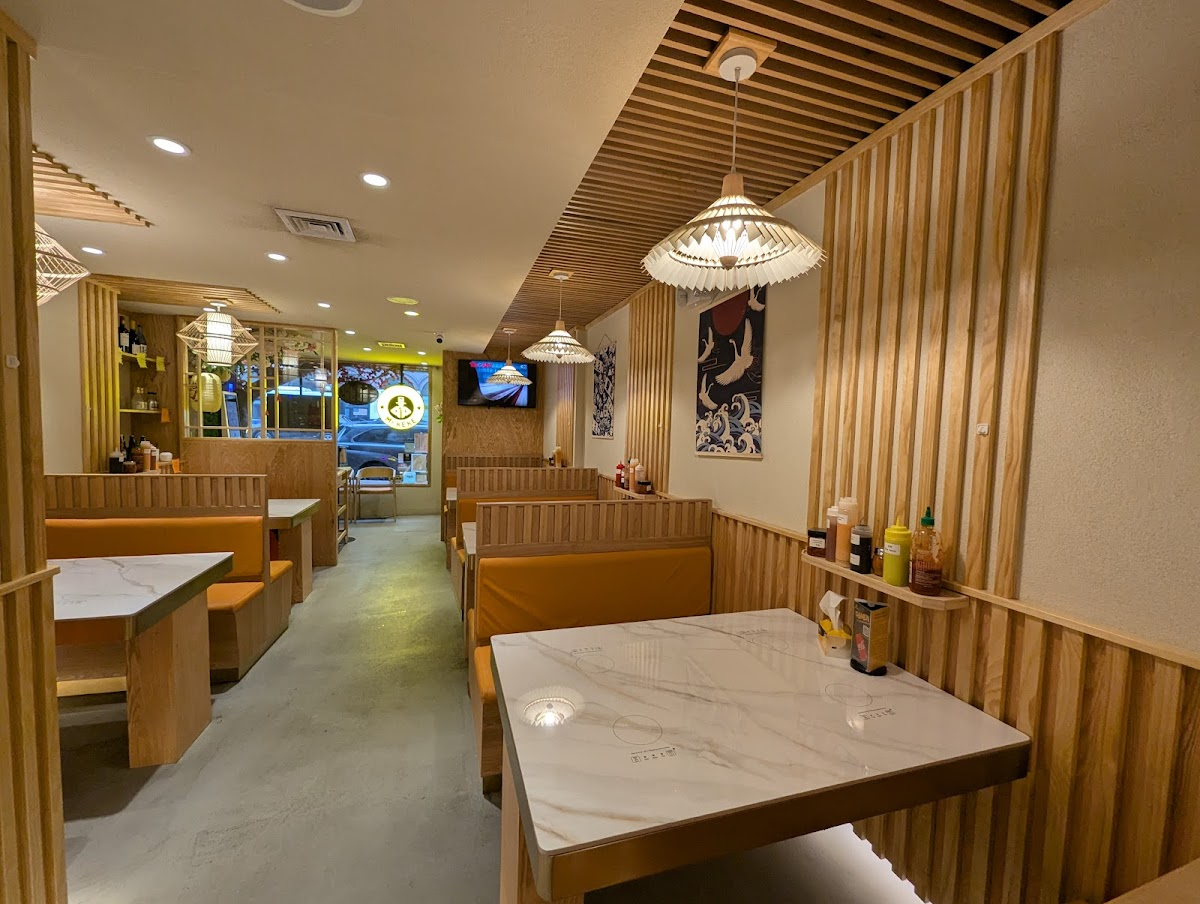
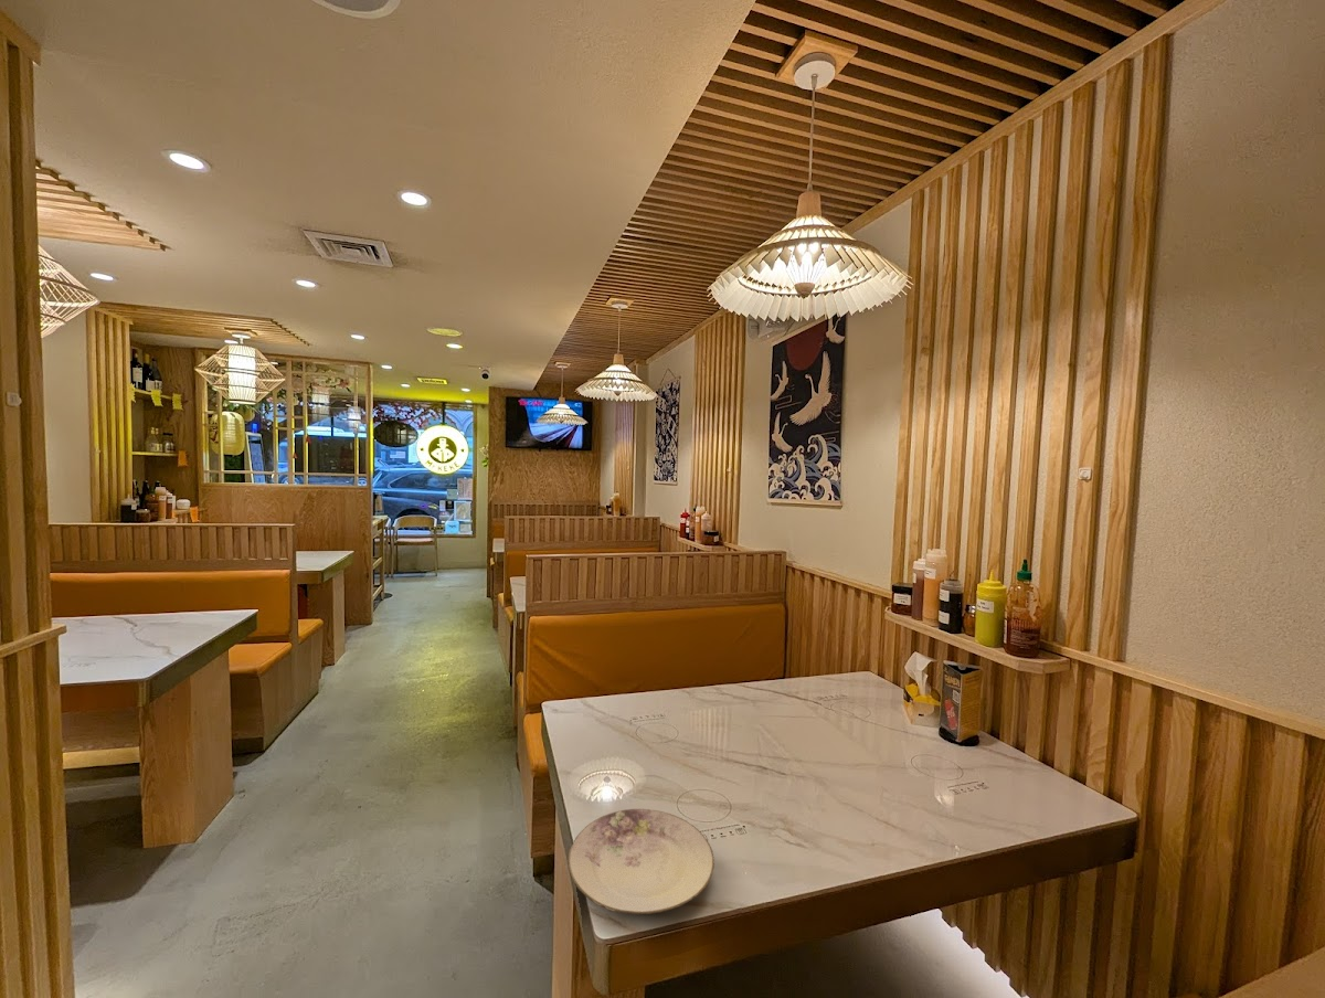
+ plate [568,808,716,915]
